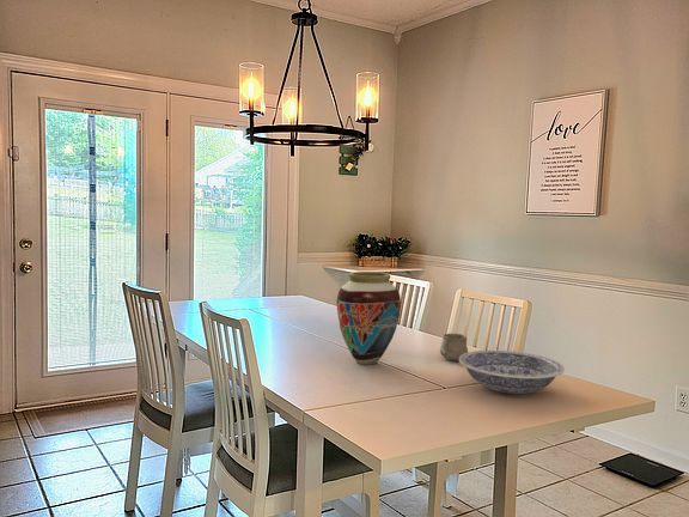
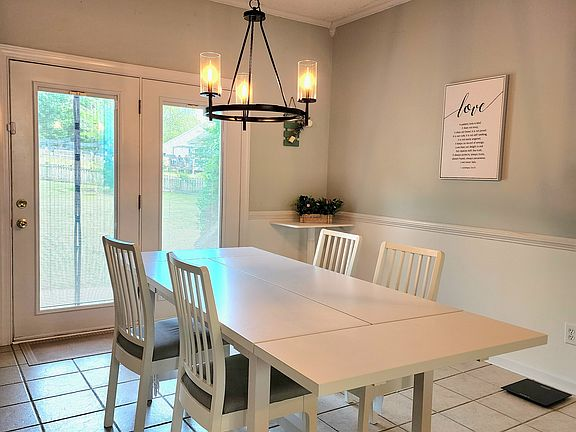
- cup [439,333,469,361]
- bowl [458,349,566,395]
- vase [336,270,402,366]
